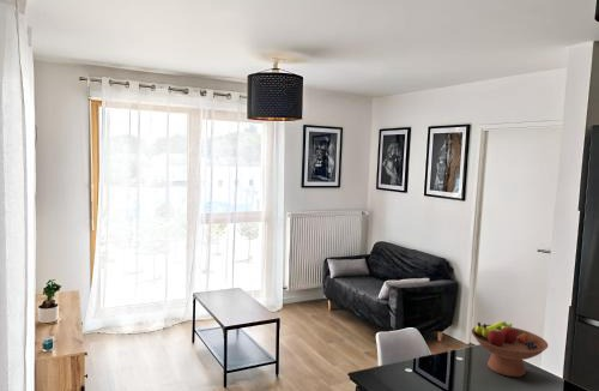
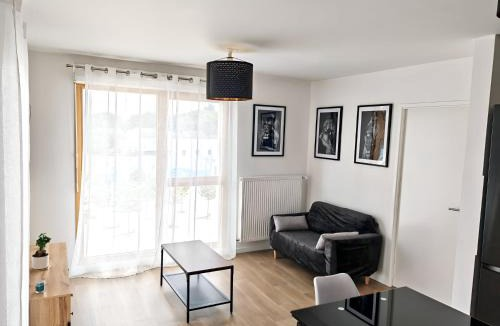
- fruit bowl [471,320,549,378]
